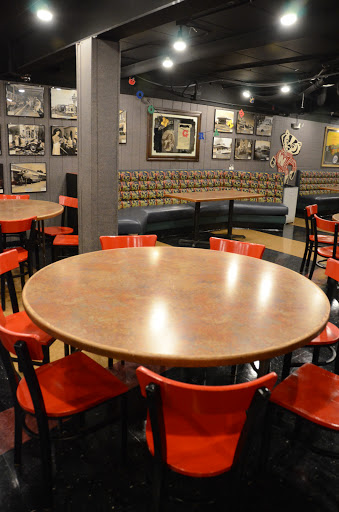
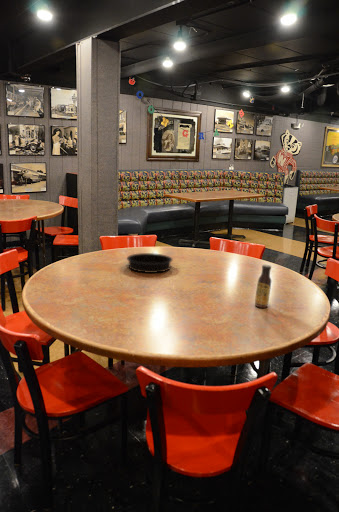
+ baking pan [126,252,174,274]
+ sauce bottle [254,264,272,309]
